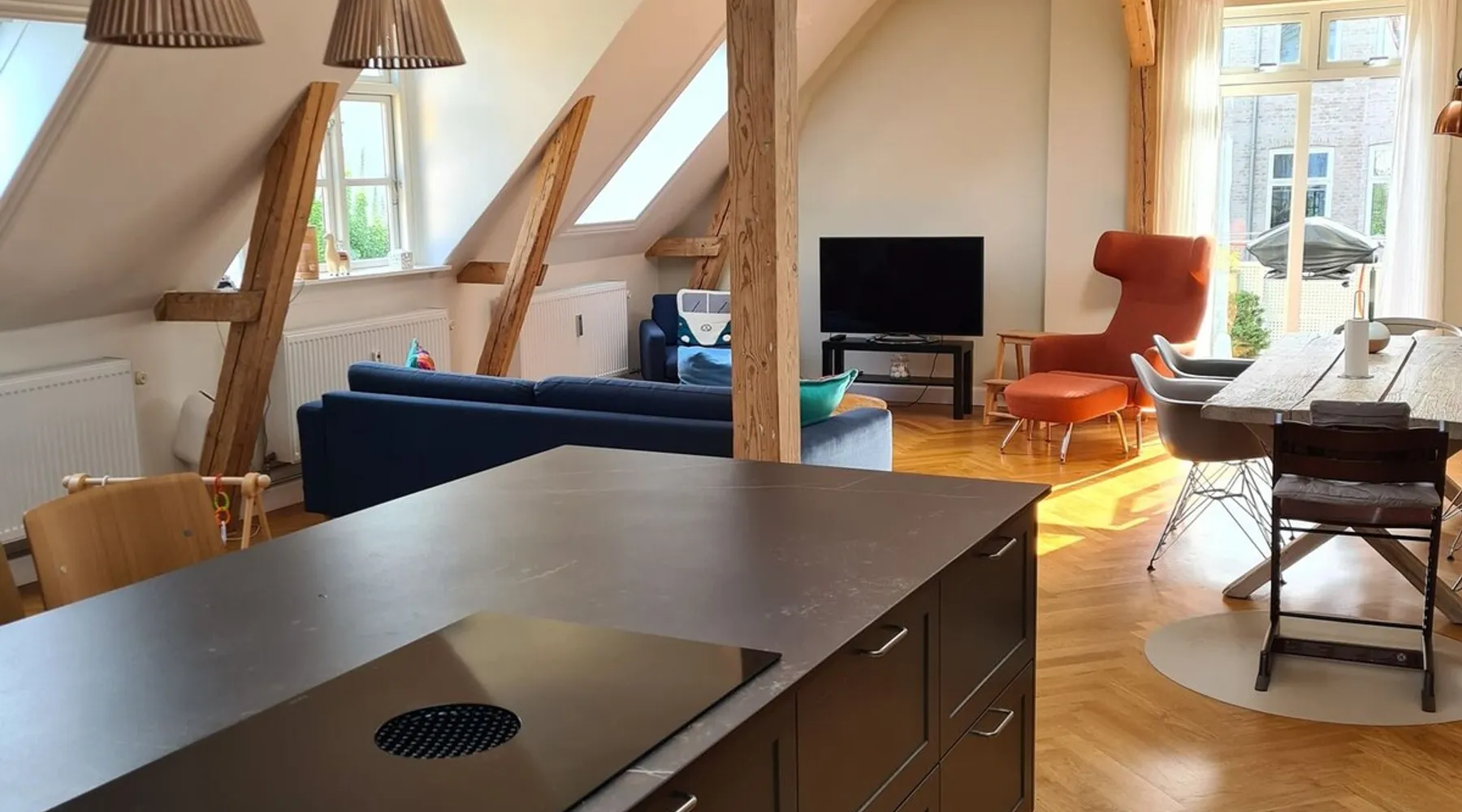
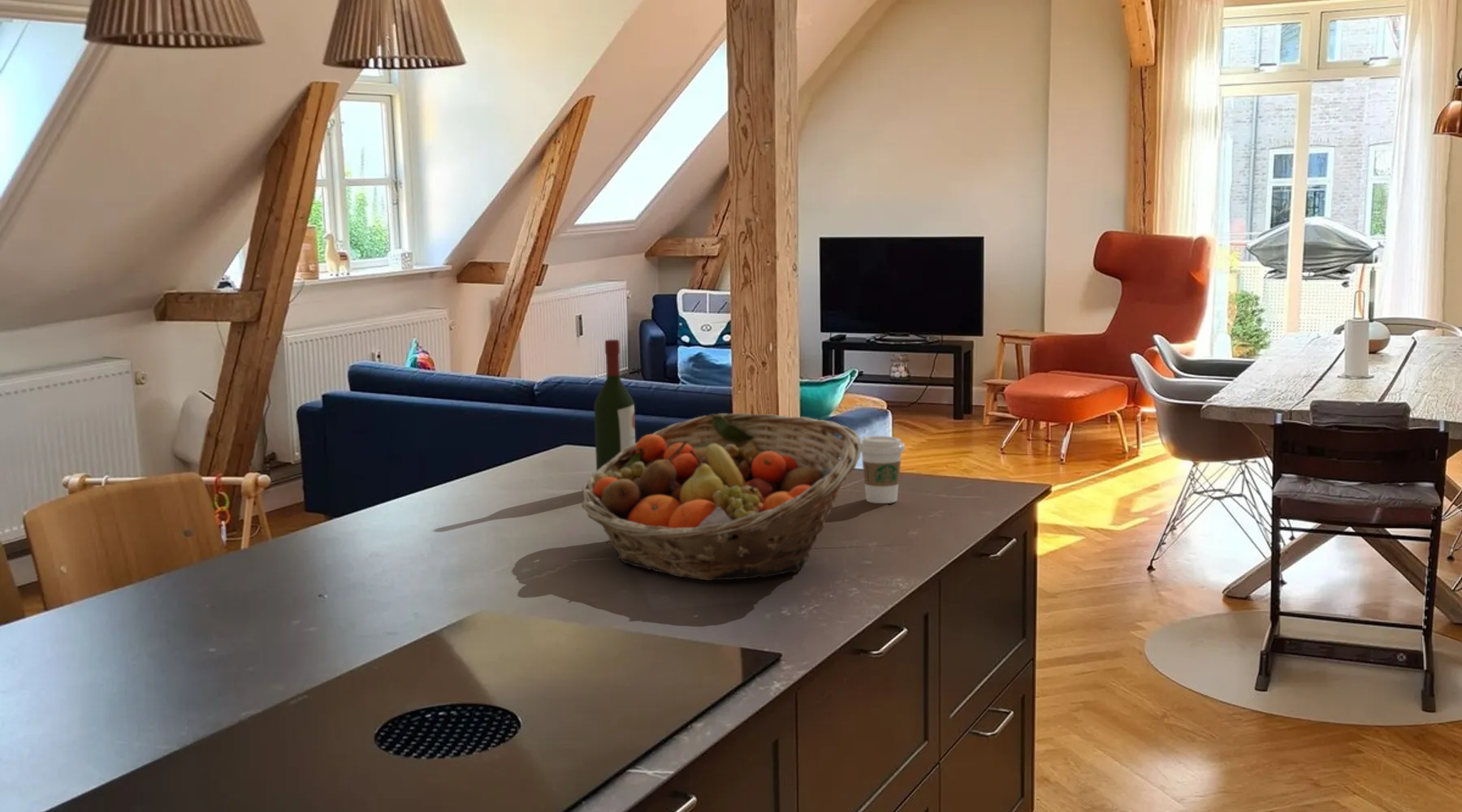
+ fruit basket [581,412,862,581]
+ wine bottle [594,339,636,471]
+ coffee cup [861,435,906,504]
